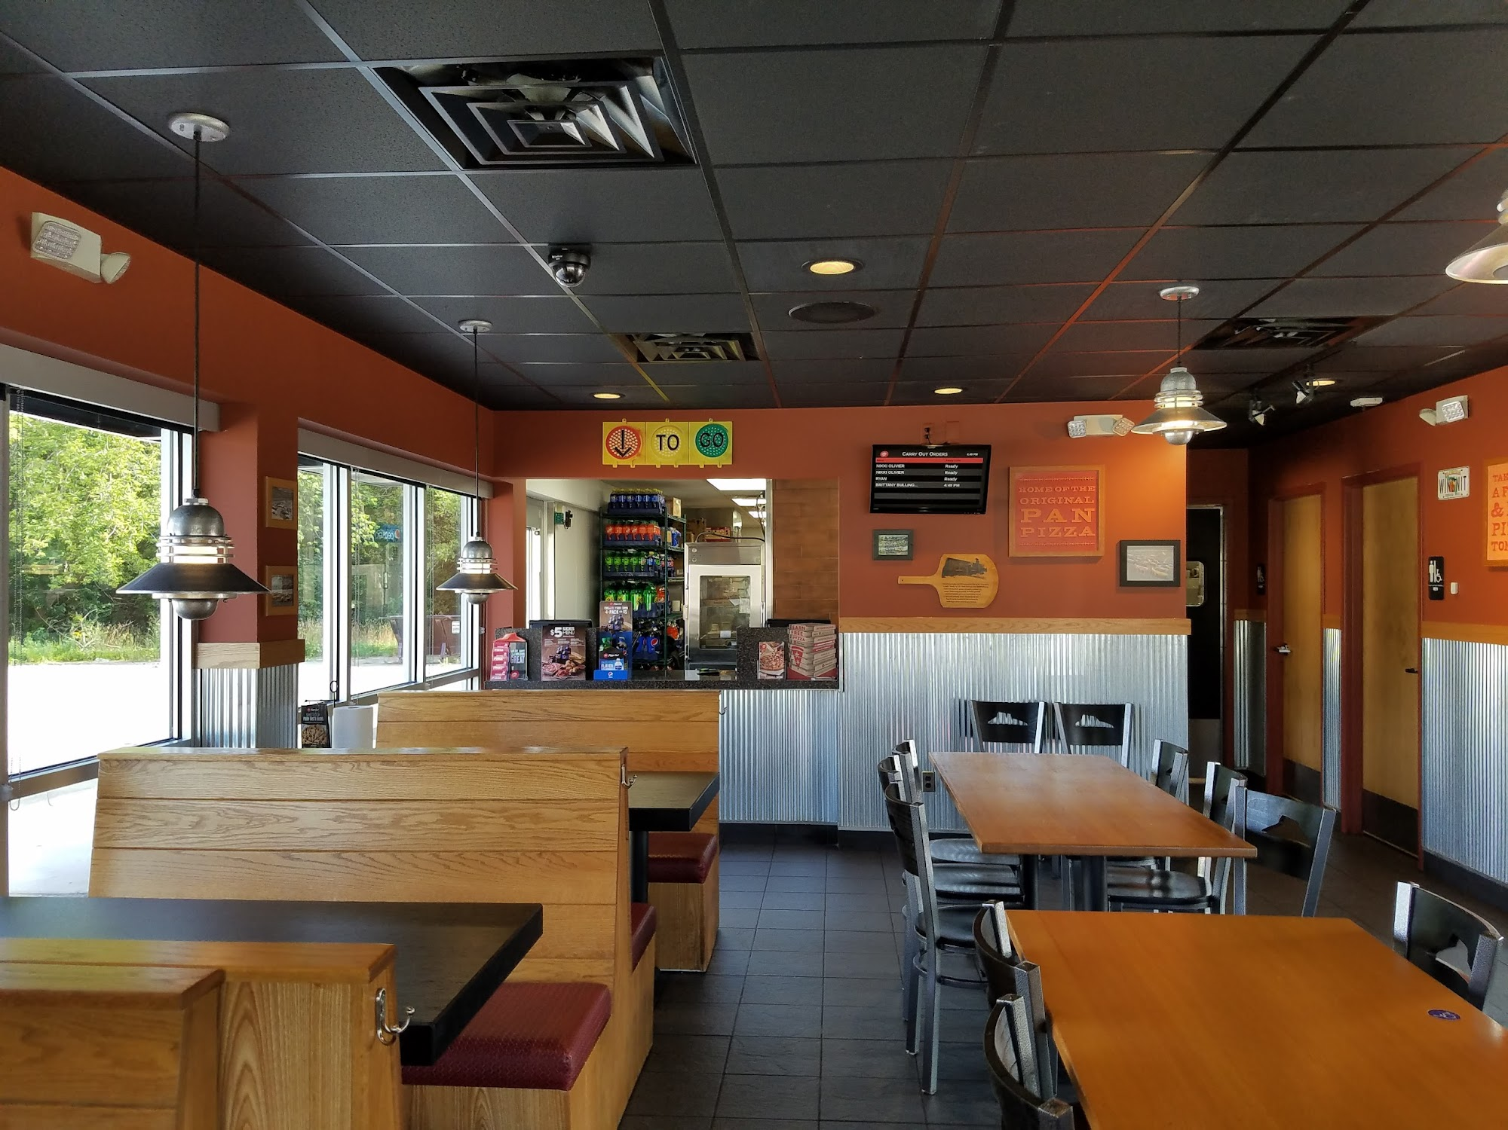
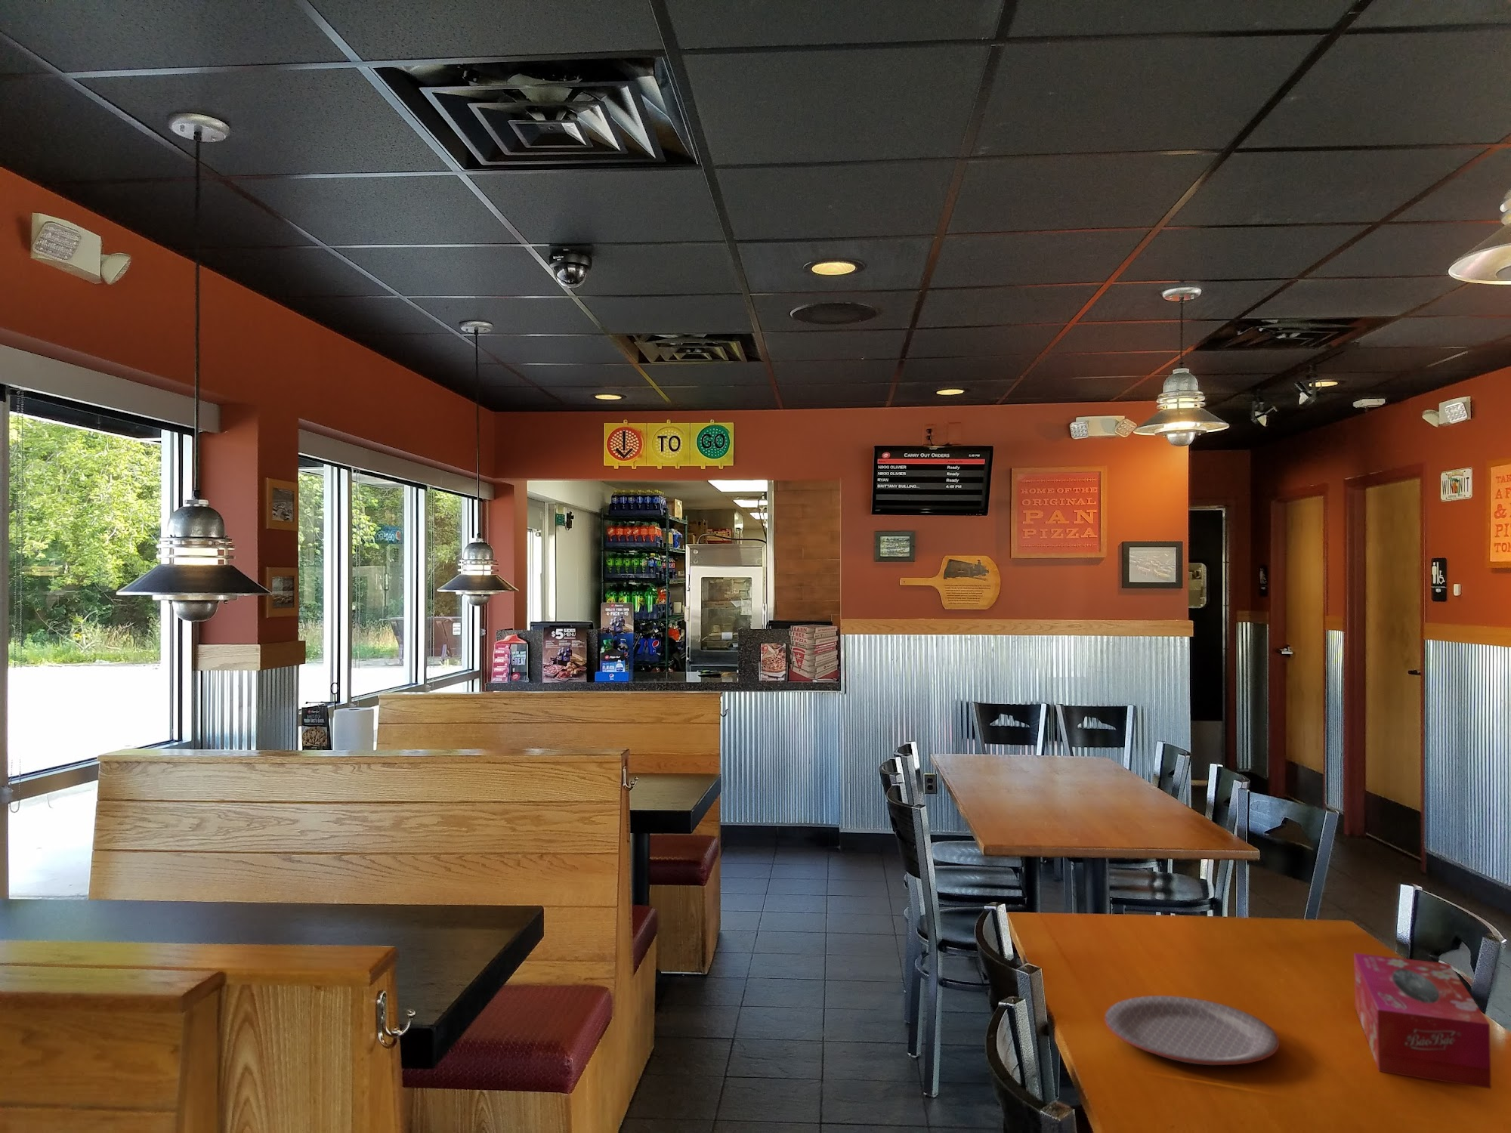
+ tissue box [1353,952,1492,1090]
+ plate [1104,995,1280,1066]
